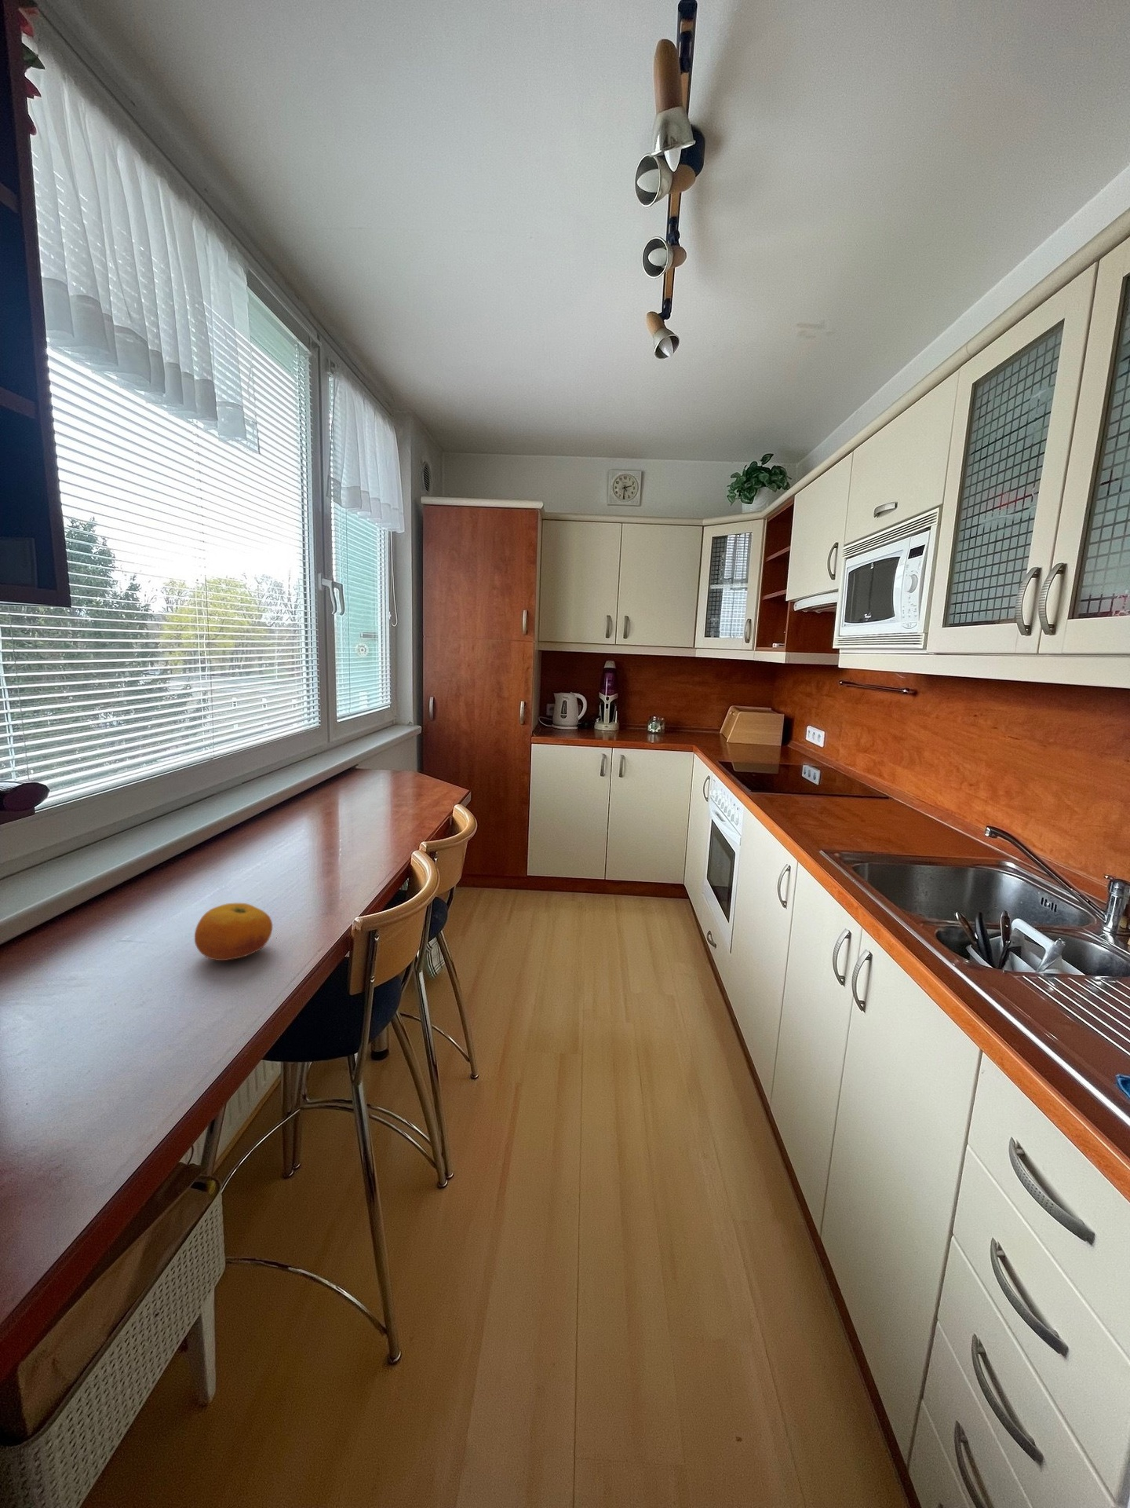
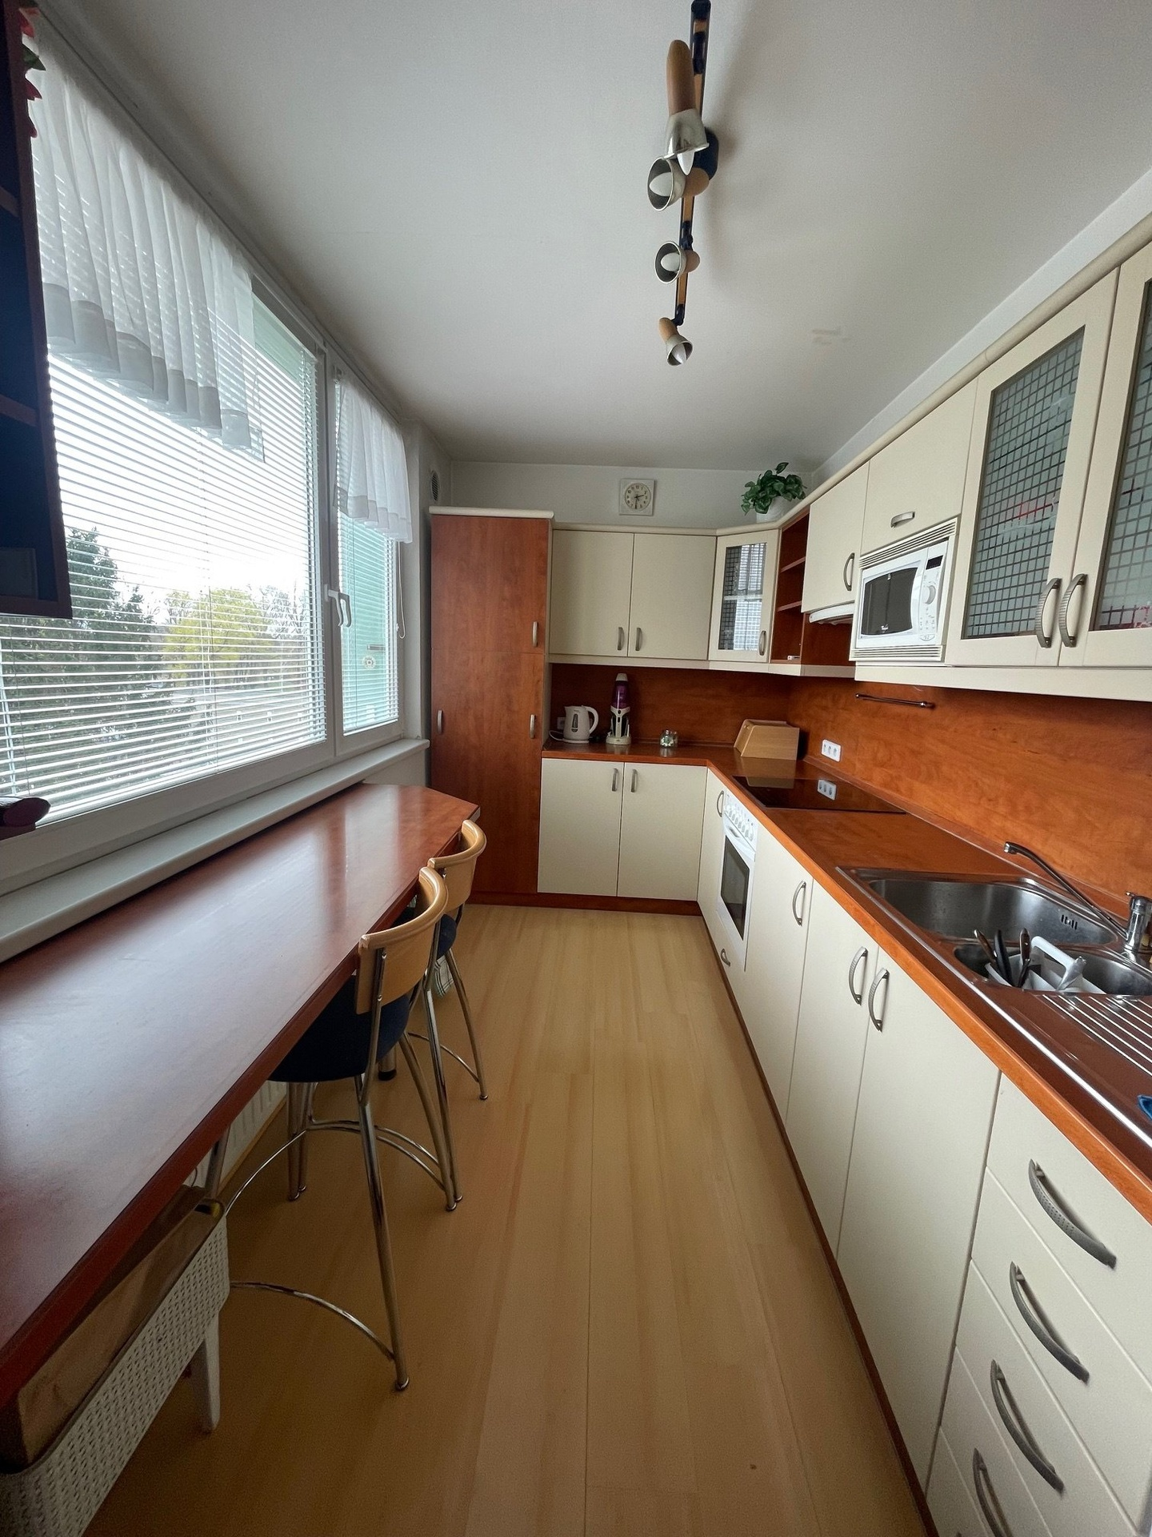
- fruit [193,902,273,962]
